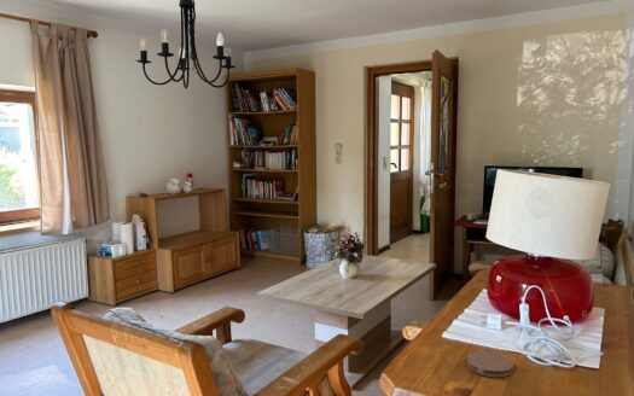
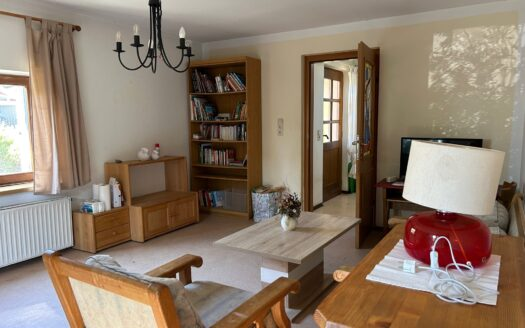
- coaster [466,350,514,378]
